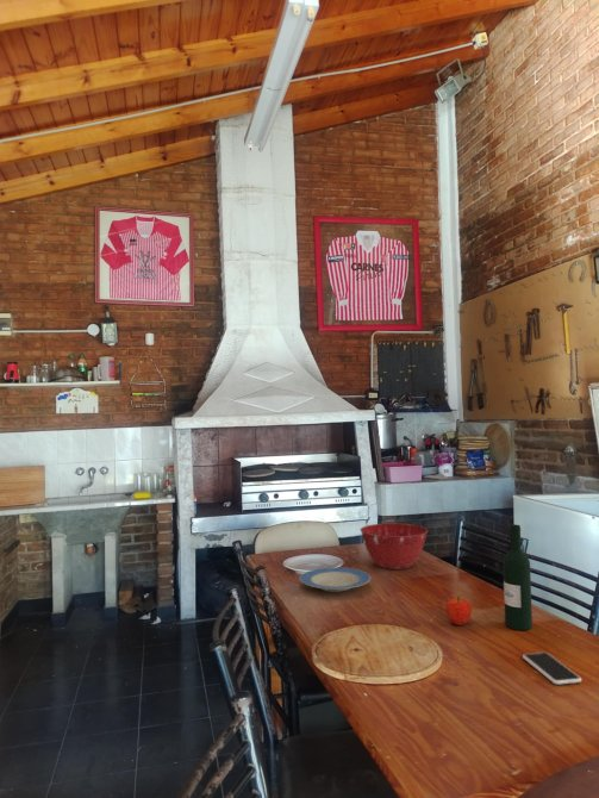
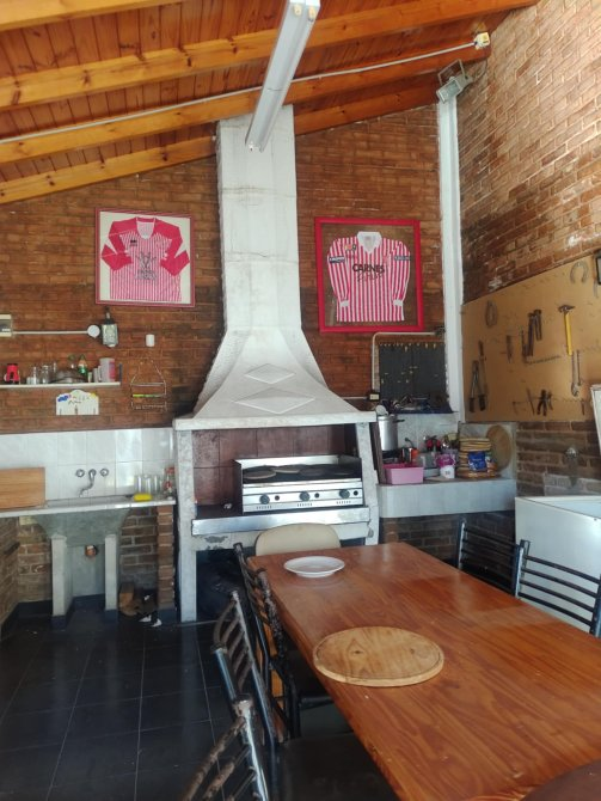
- wine bottle [503,523,534,631]
- fruit [445,596,473,626]
- smartphone [522,652,582,686]
- plate [299,566,372,593]
- mixing bowl [358,523,429,571]
